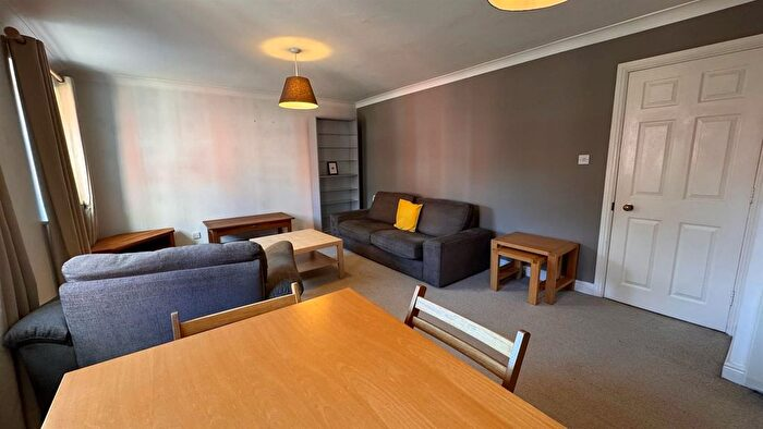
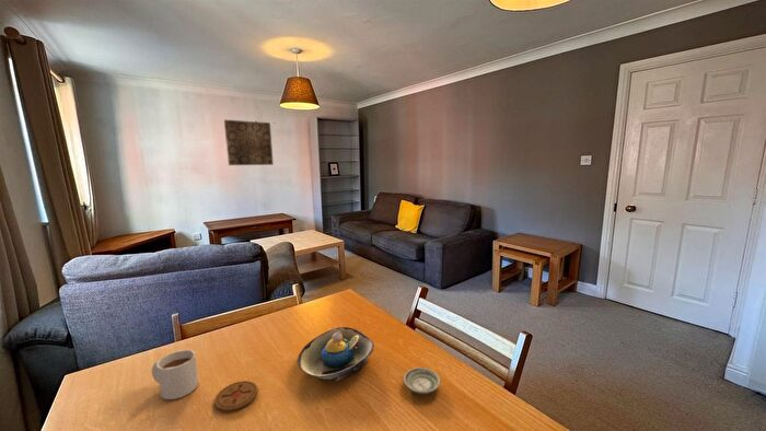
+ decorative bowl [297,326,375,383]
+ wall art [223,118,275,166]
+ saucer [403,366,441,395]
+ coaster [213,380,258,412]
+ mug [151,349,199,400]
